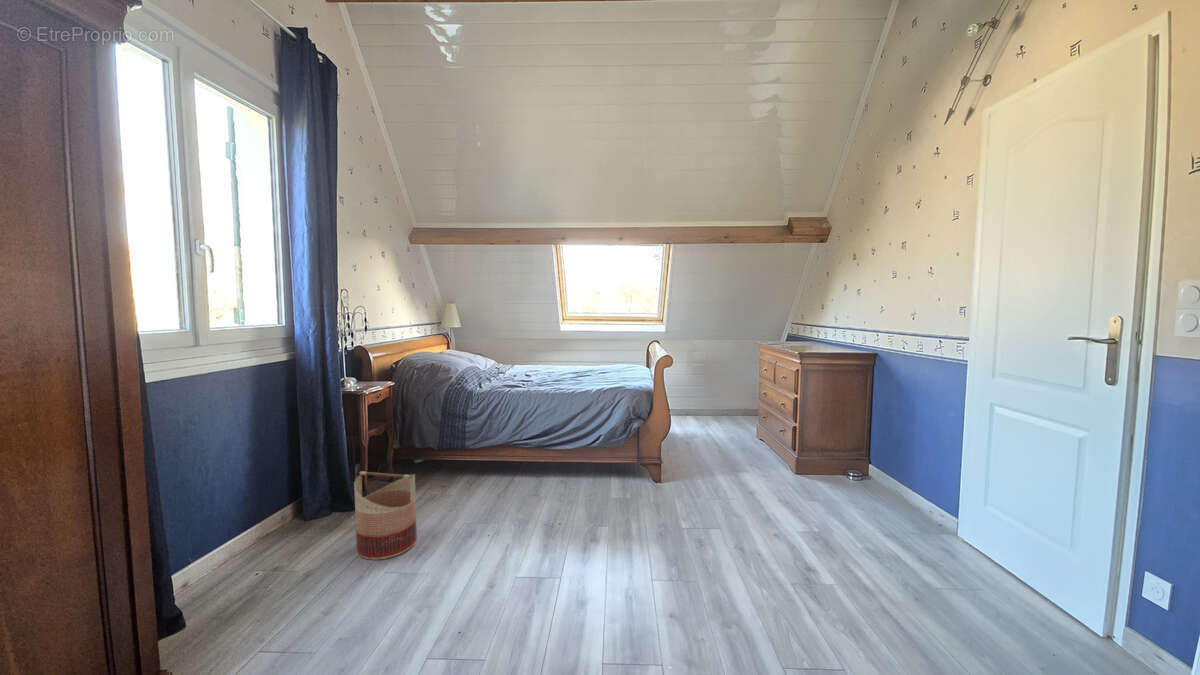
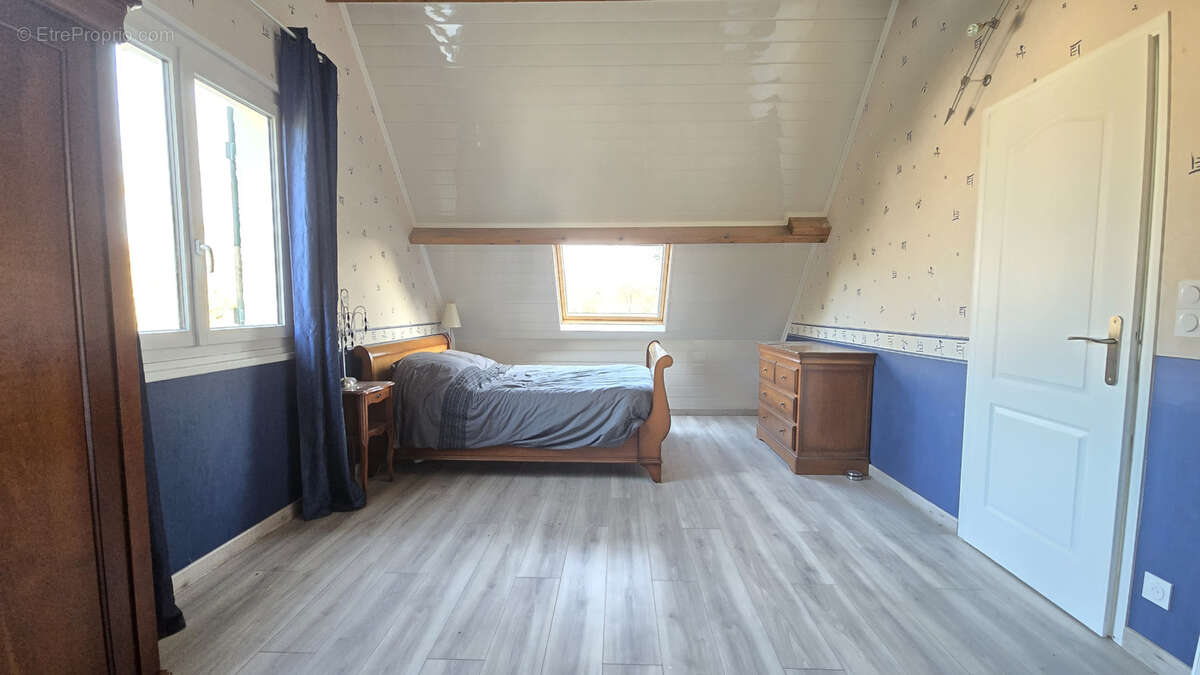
- basket [353,470,418,561]
